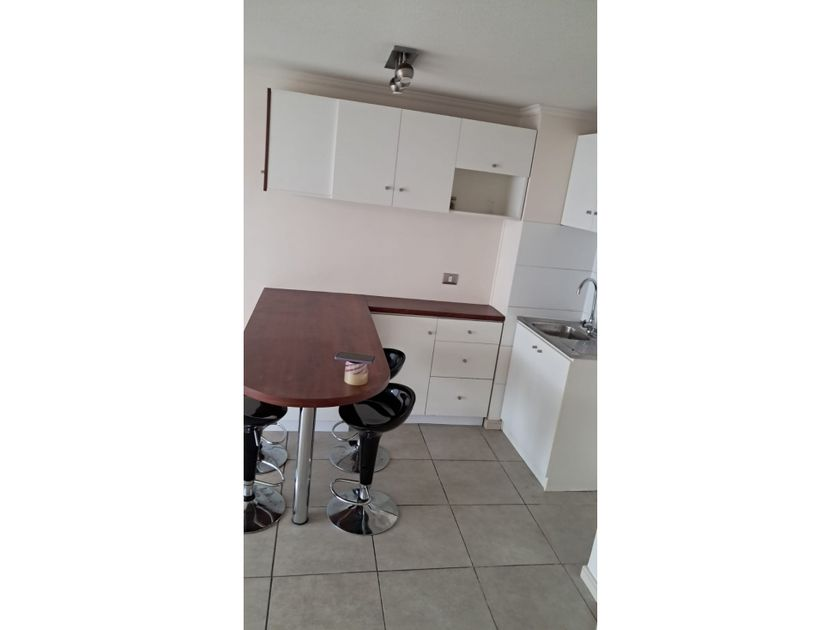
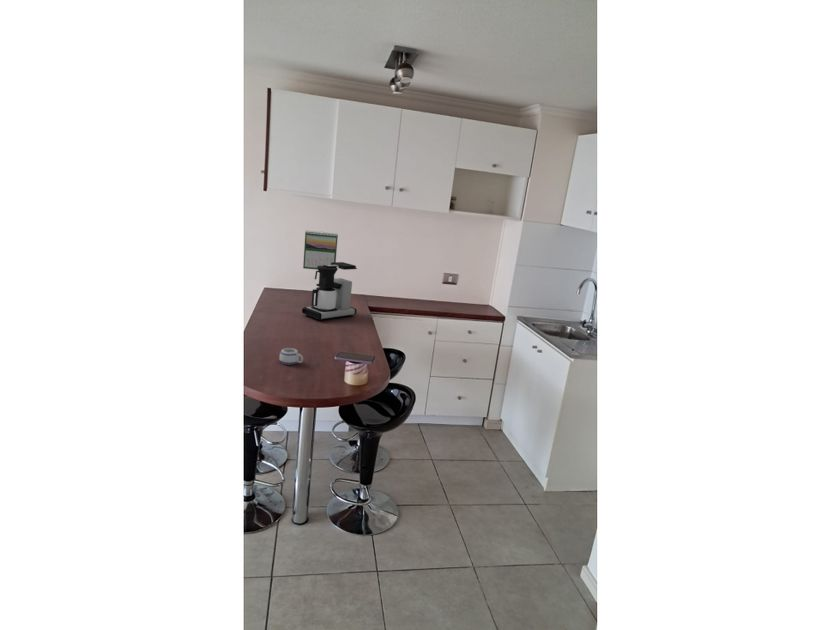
+ coffee maker [301,261,358,321]
+ mug [278,347,304,365]
+ calendar [302,230,339,271]
